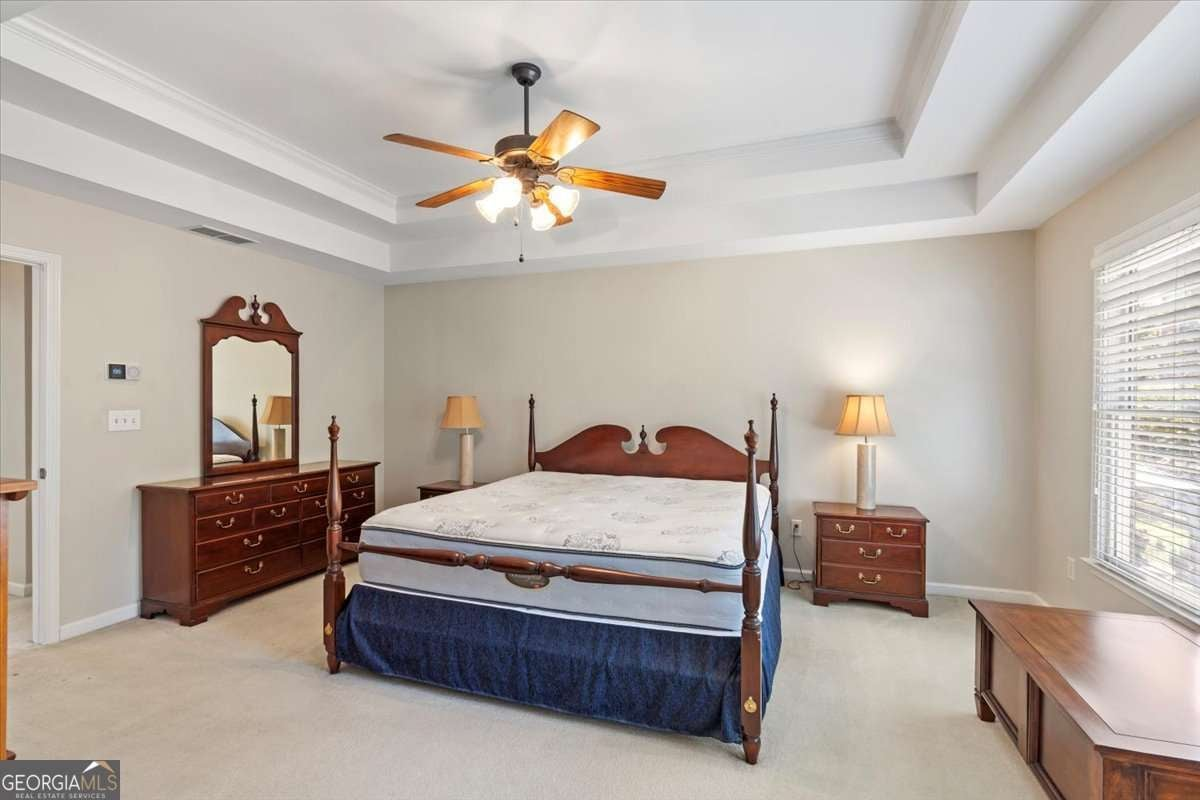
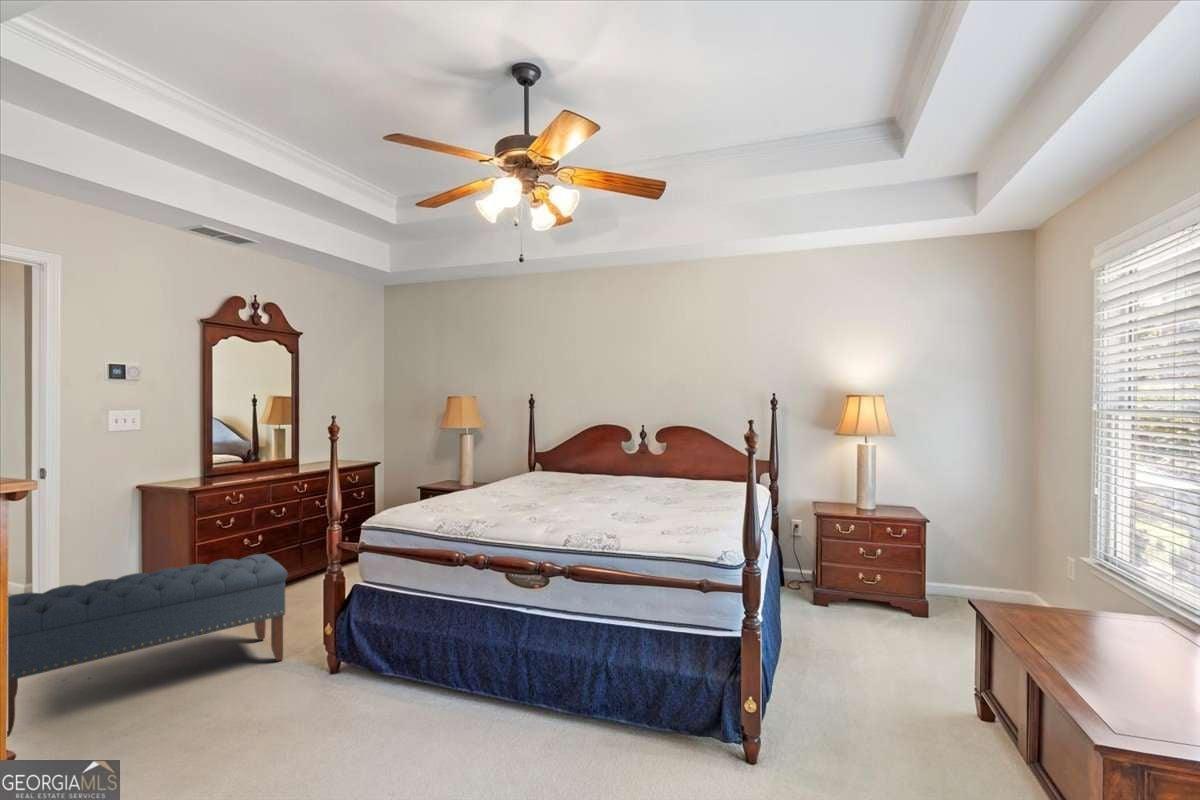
+ bench [6,553,289,738]
